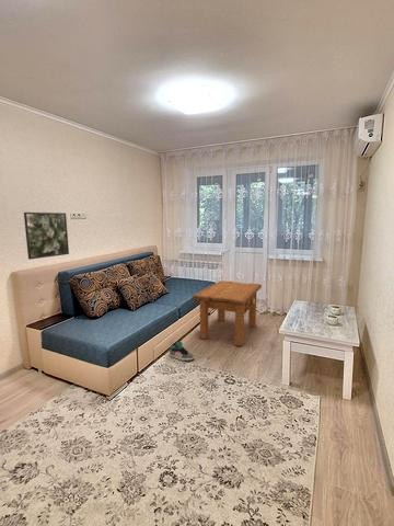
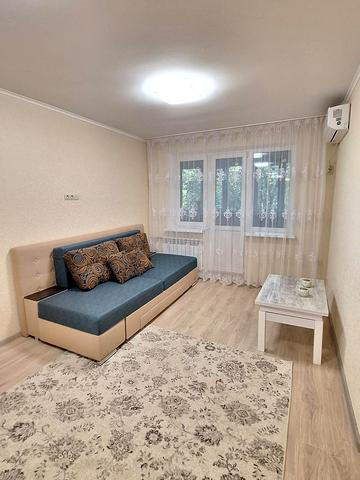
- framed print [23,211,70,261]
- side table [192,279,263,347]
- sneaker [169,340,196,362]
